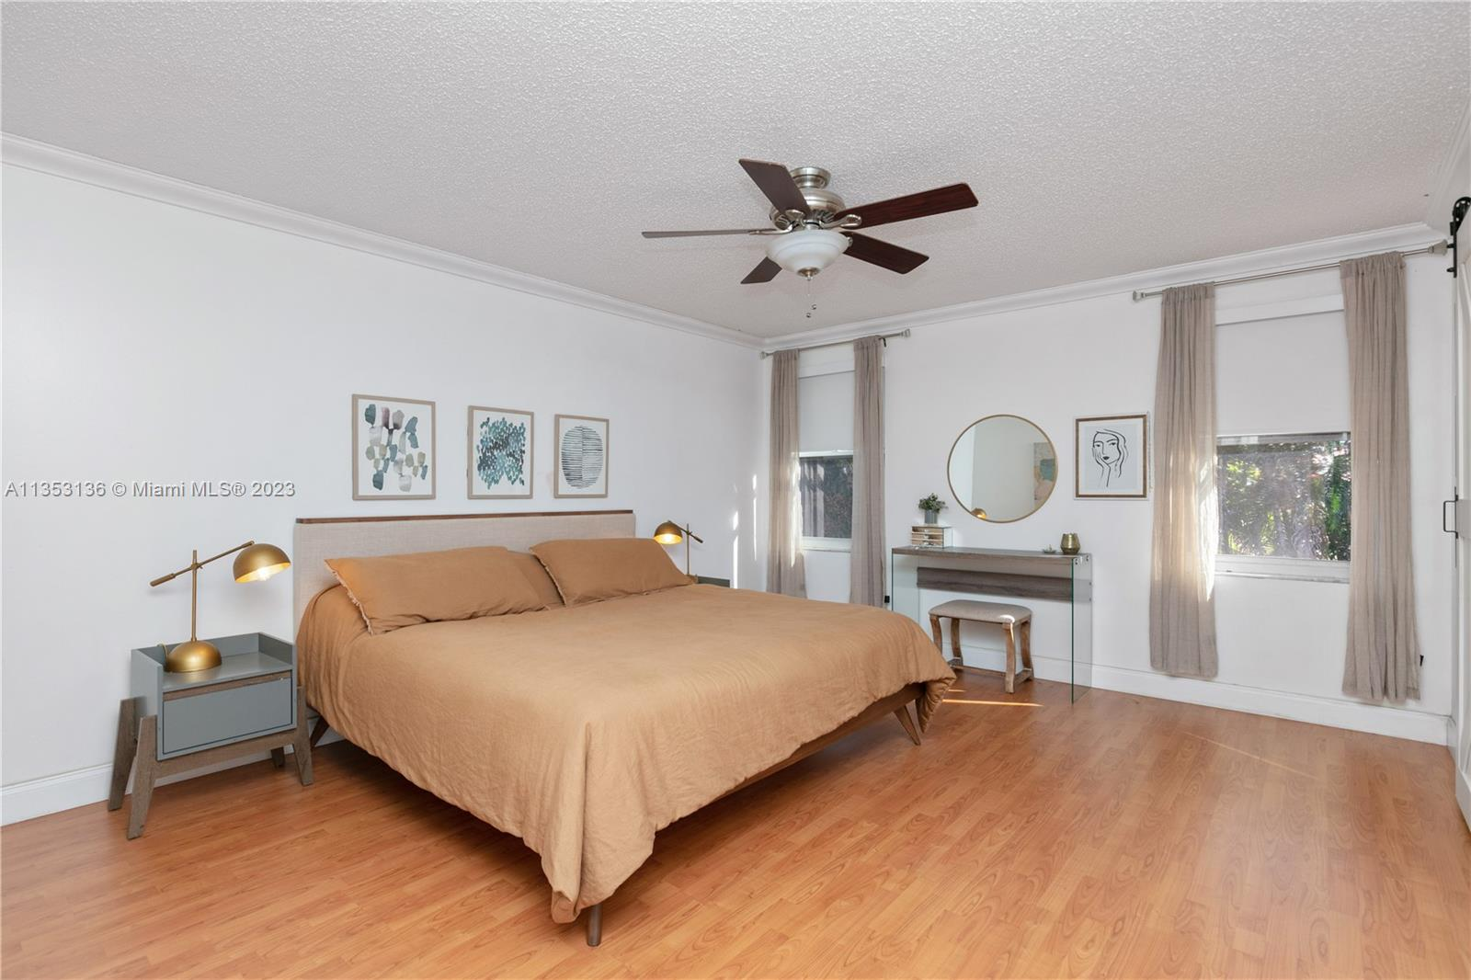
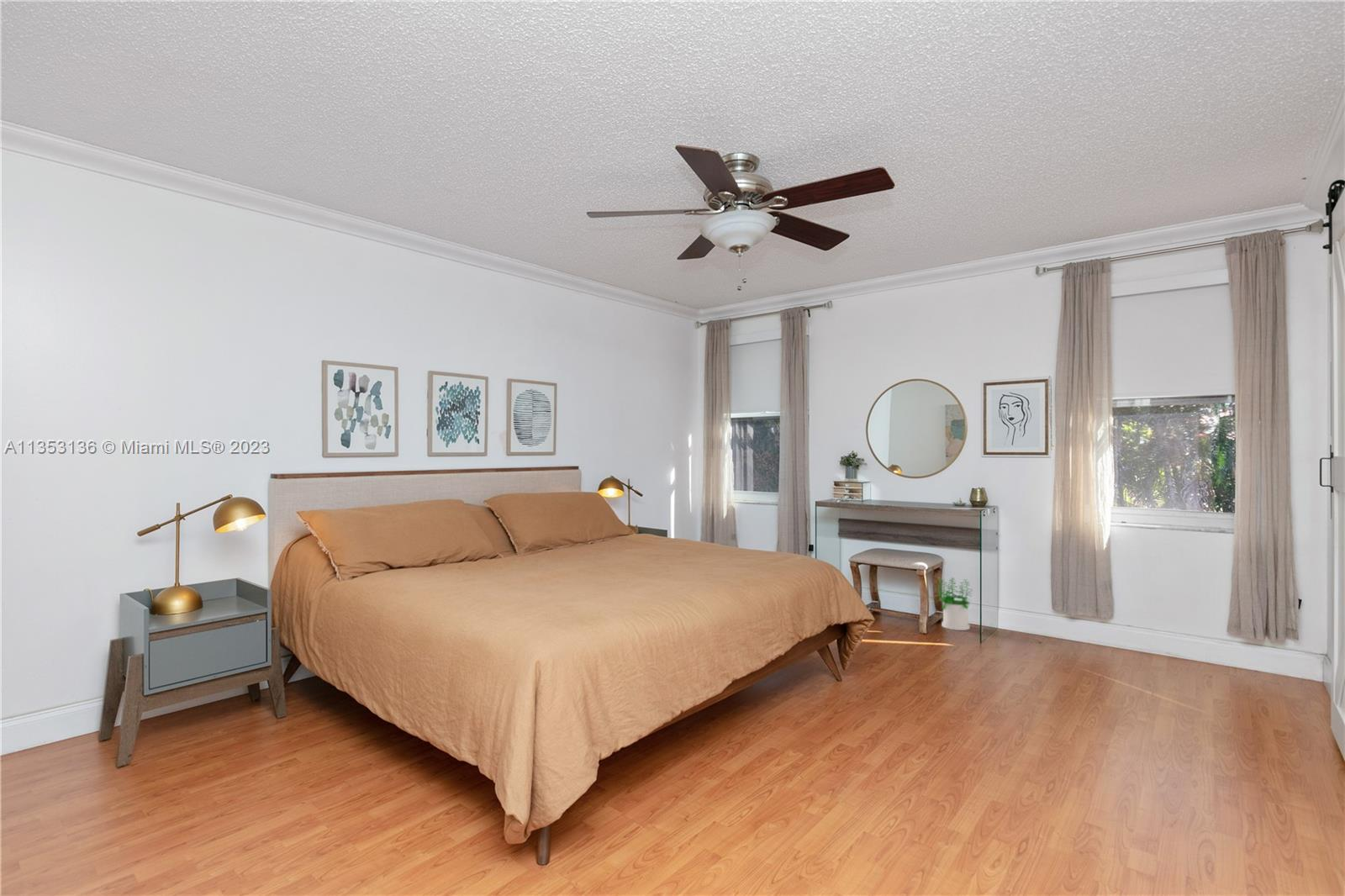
+ potted plant [933,577,973,631]
